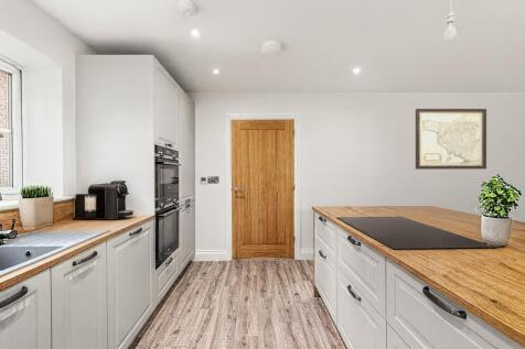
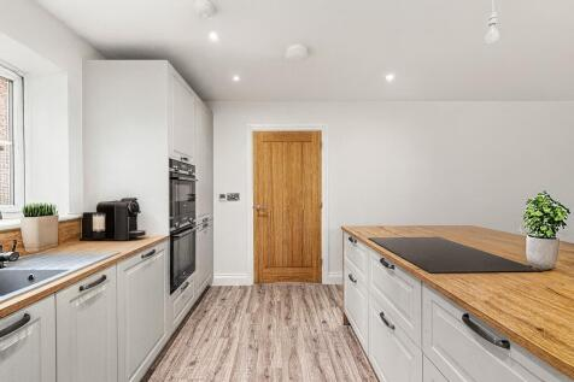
- wall art [415,108,488,171]
